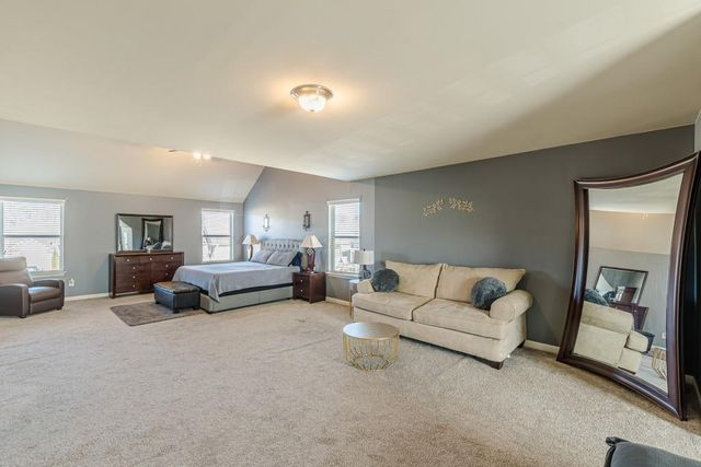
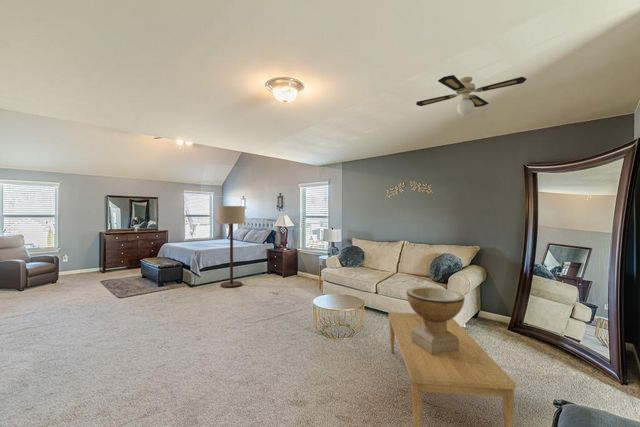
+ coffee table [388,312,516,427]
+ decorative bowl [406,286,466,355]
+ ceiling fan [415,74,527,116]
+ floor lamp [217,205,246,289]
